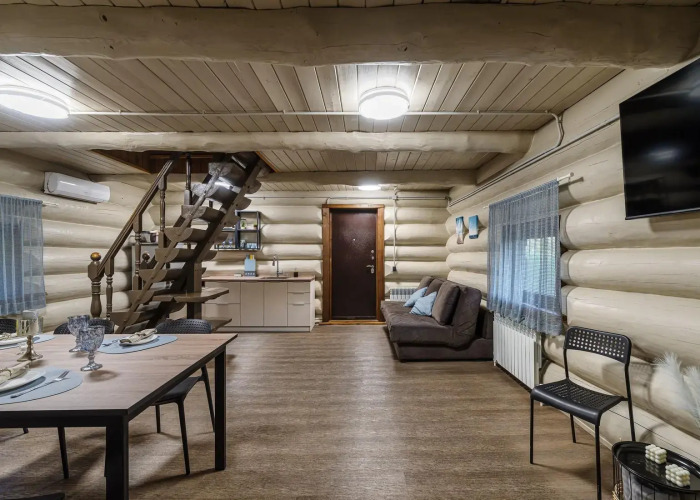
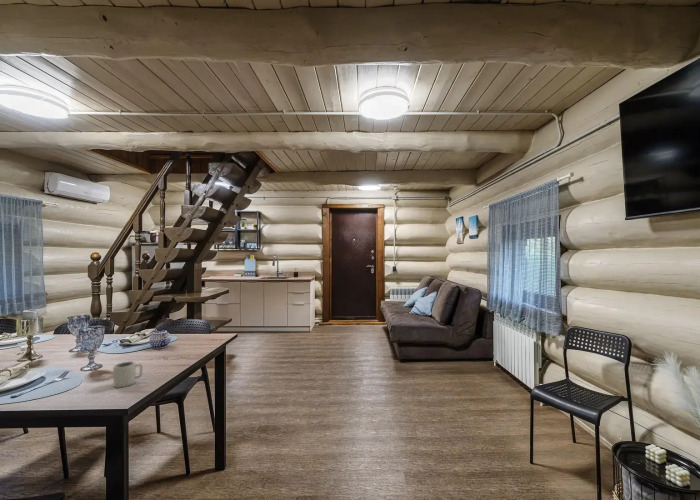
+ cup [112,360,144,389]
+ teapot [148,327,172,350]
